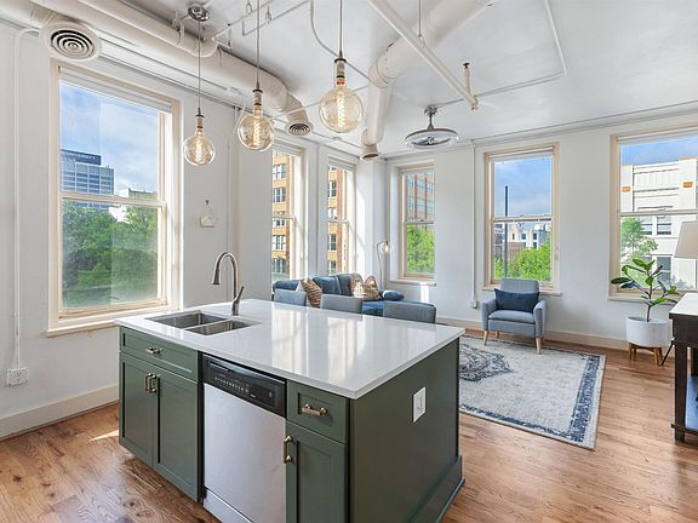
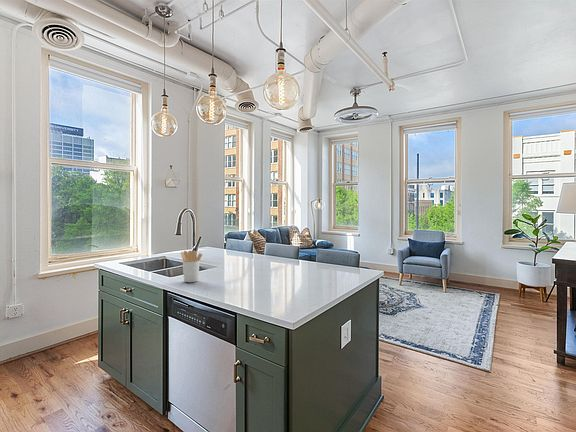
+ utensil holder [180,250,203,283]
